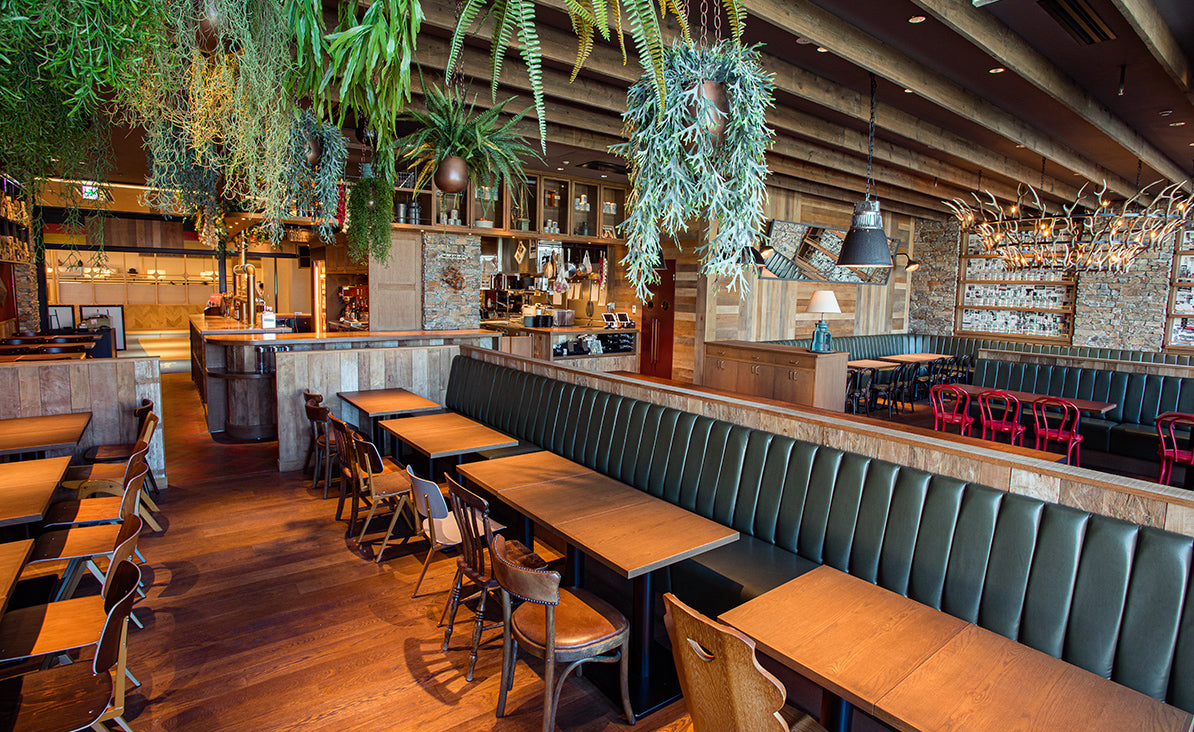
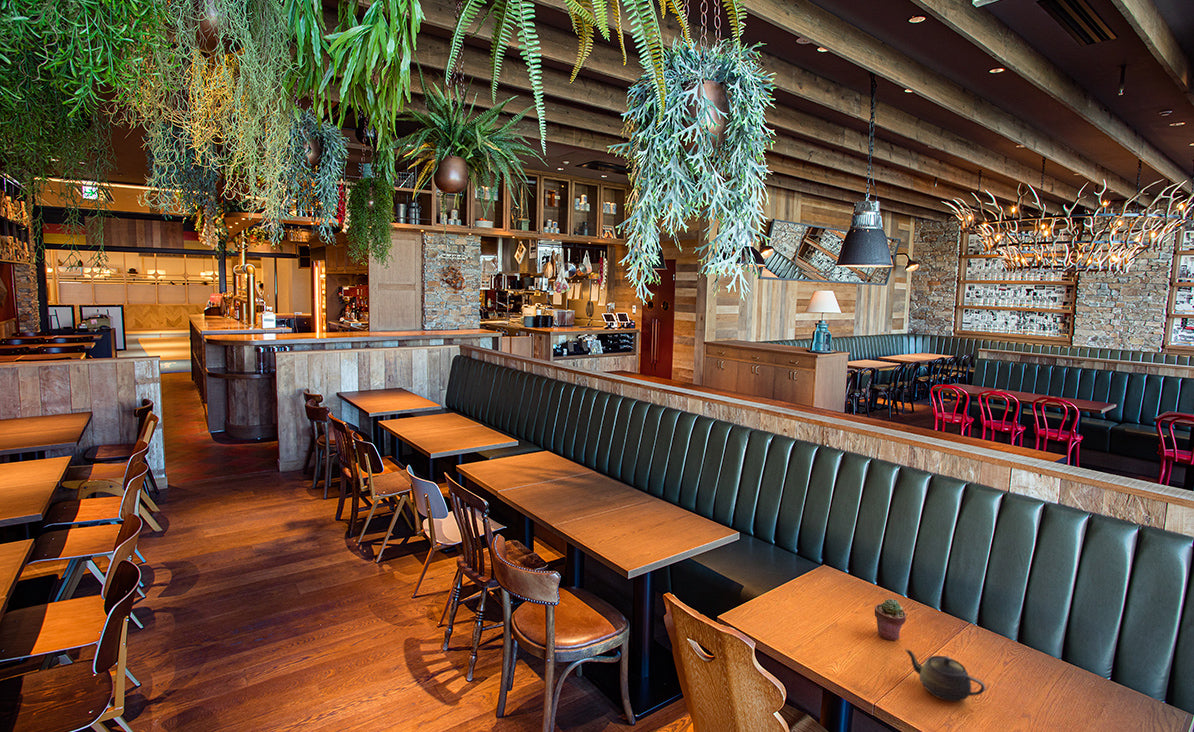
+ potted succulent [874,598,907,641]
+ teapot [904,648,987,703]
